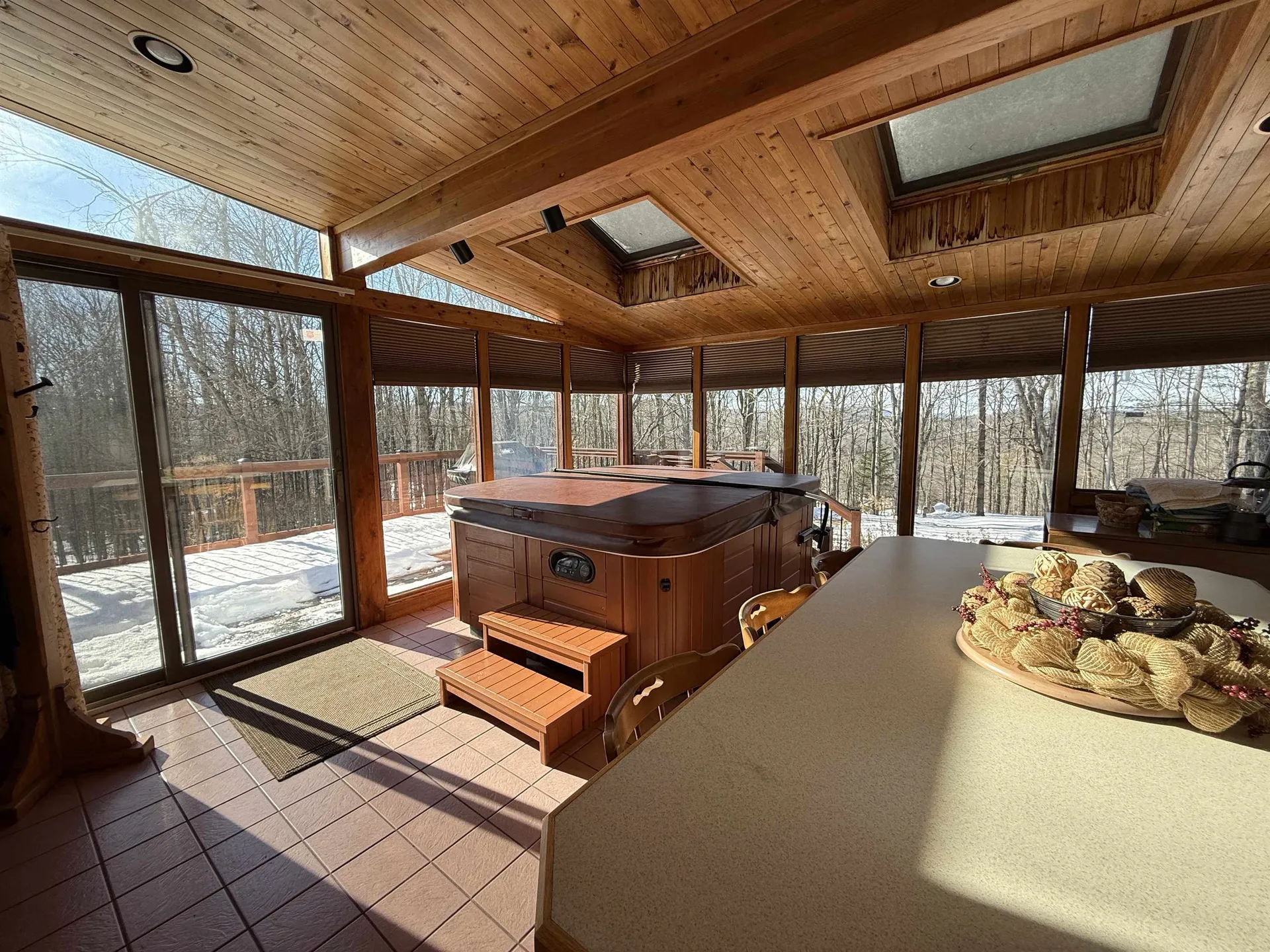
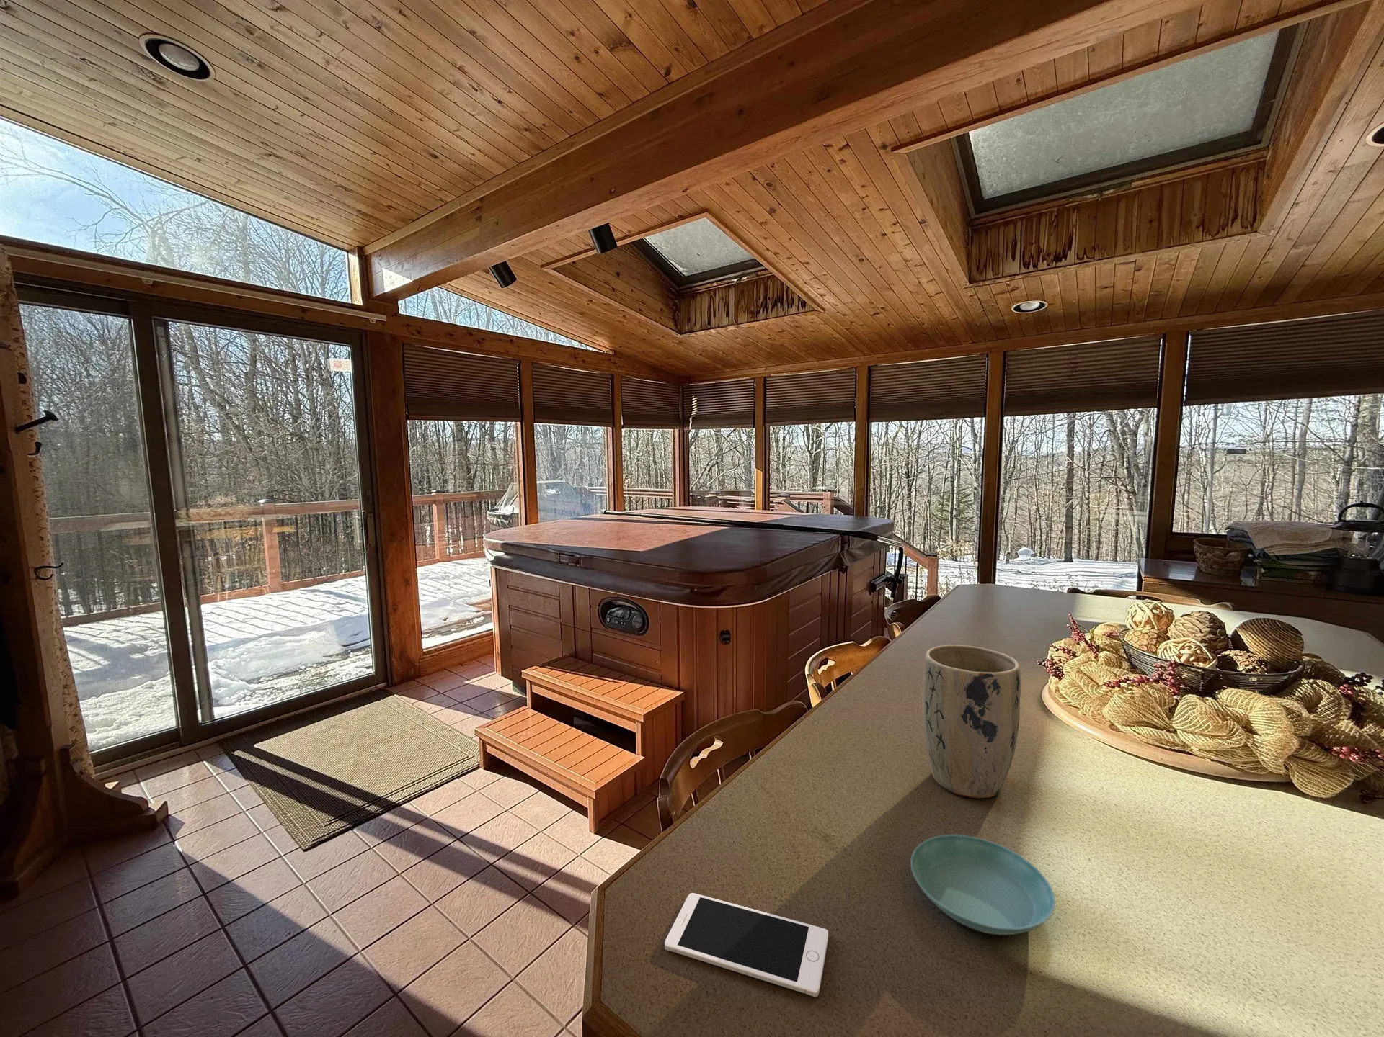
+ plant pot [921,645,1021,798]
+ saucer [910,834,1056,936]
+ cell phone [664,892,829,998]
